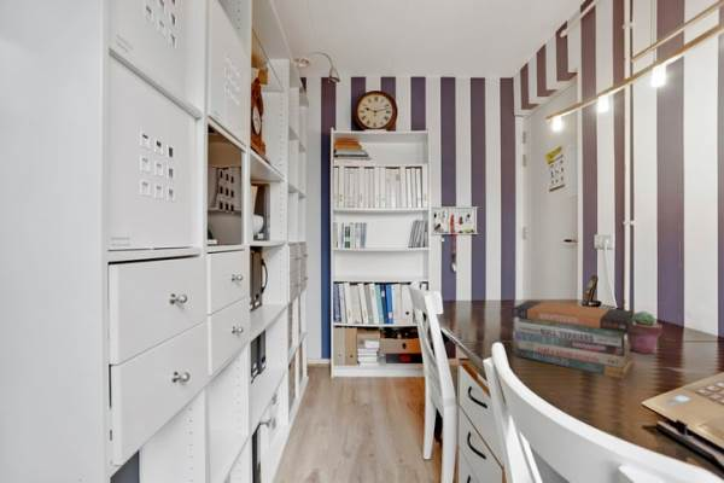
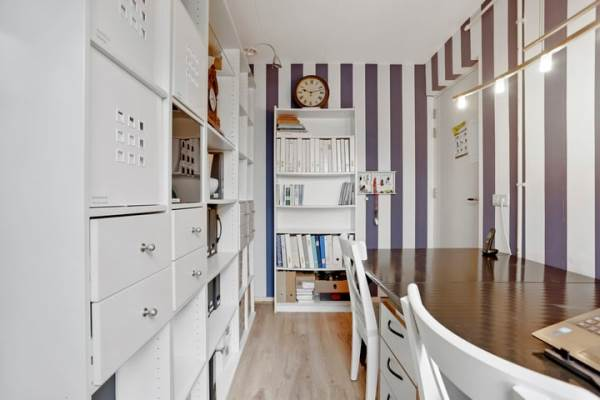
- book stack [510,299,635,380]
- potted succulent [625,310,664,355]
